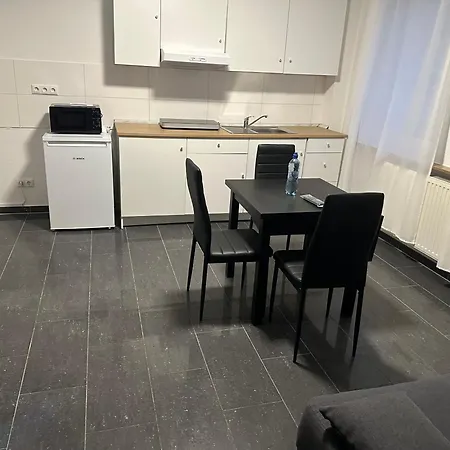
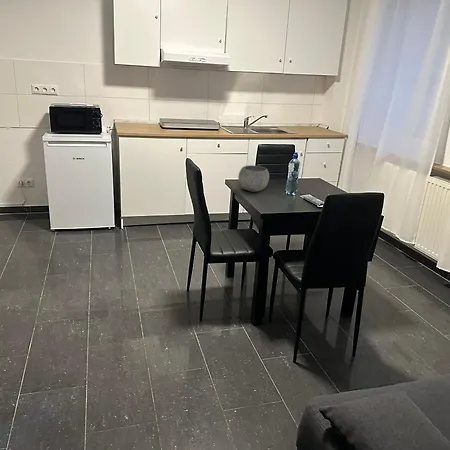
+ bowl [237,164,270,193]
